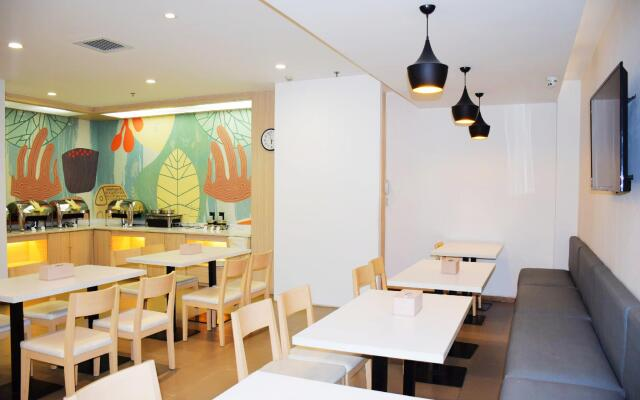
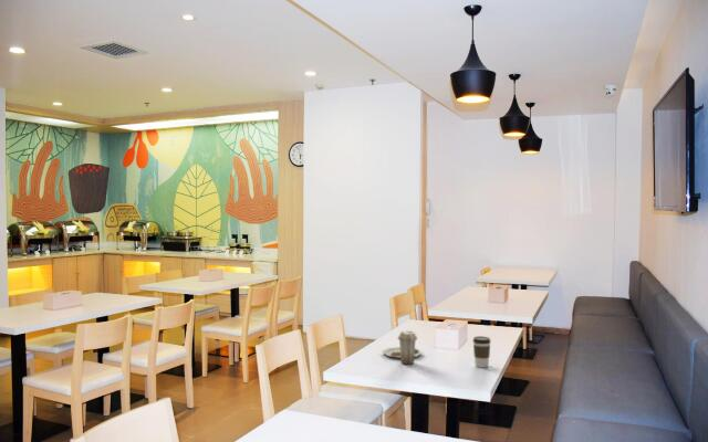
+ coffee cup [471,335,492,368]
+ plate [381,329,424,365]
